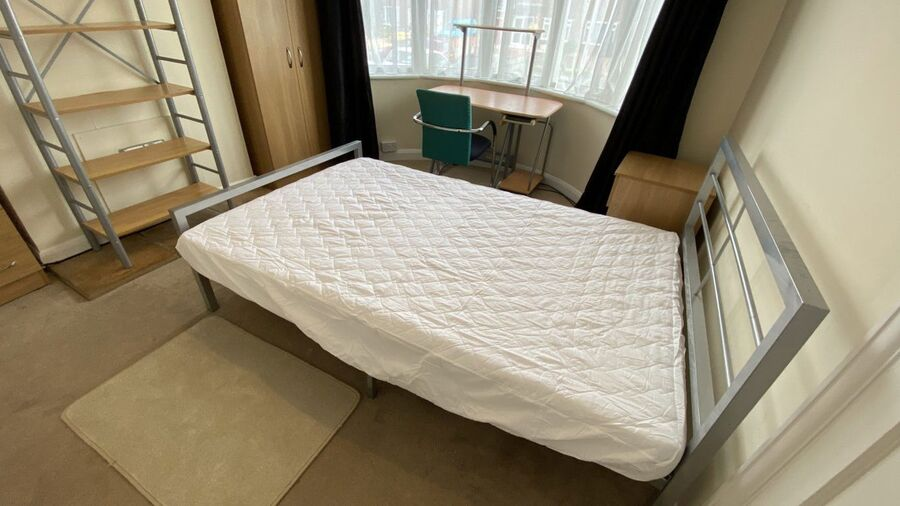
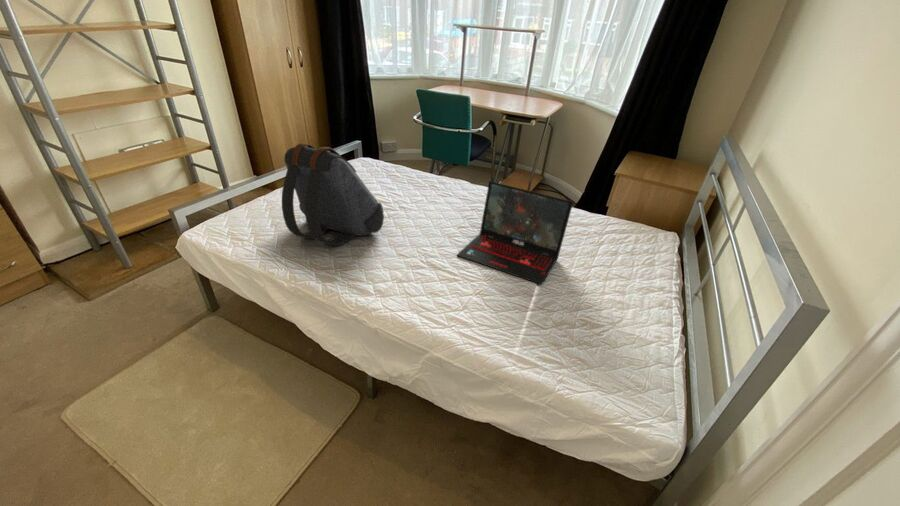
+ laptop [456,180,574,286]
+ backpack [281,142,385,247]
